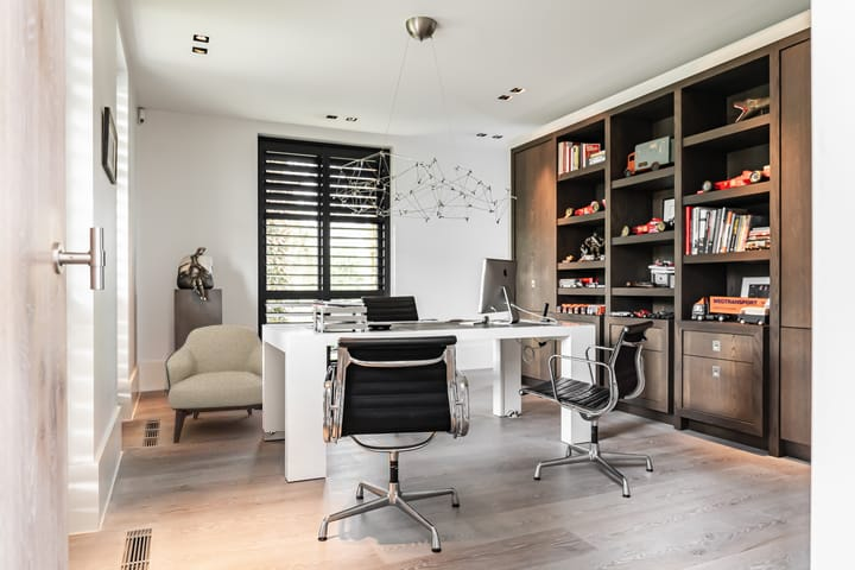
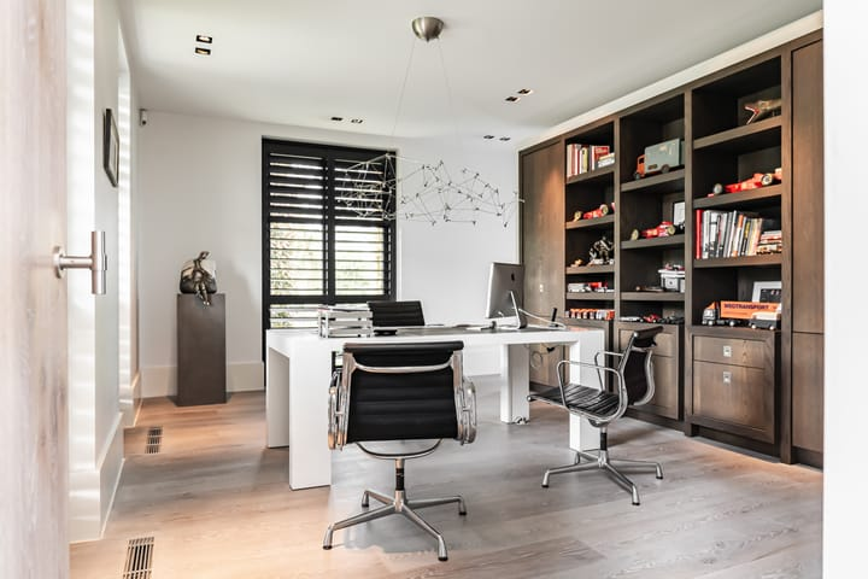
- armchair [164,324,277,444]
